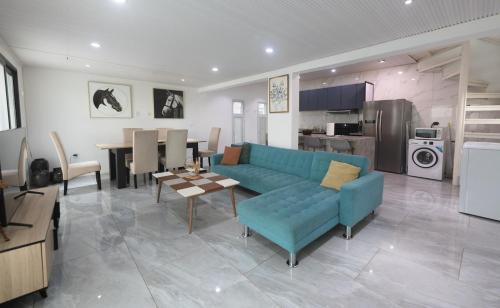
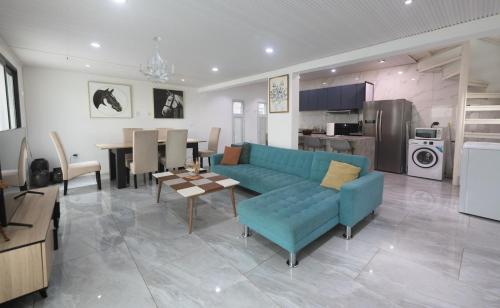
+ chandelier [138,36,176,85]
